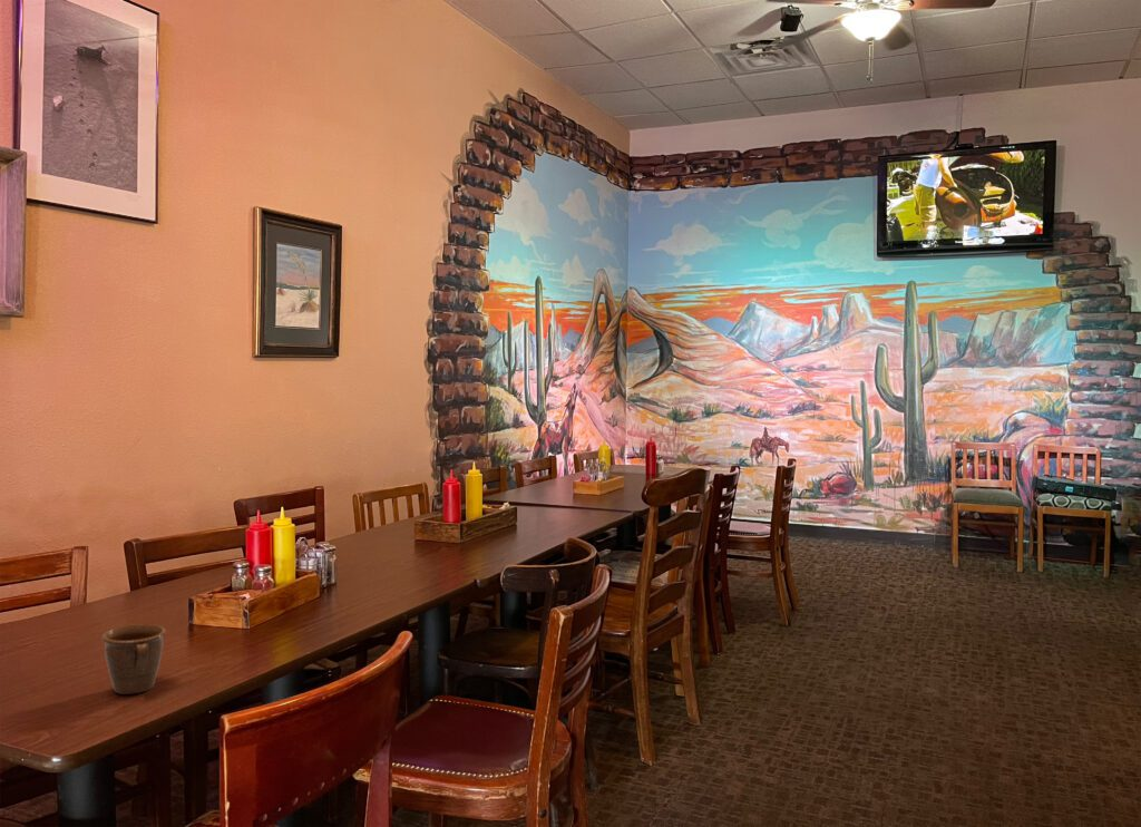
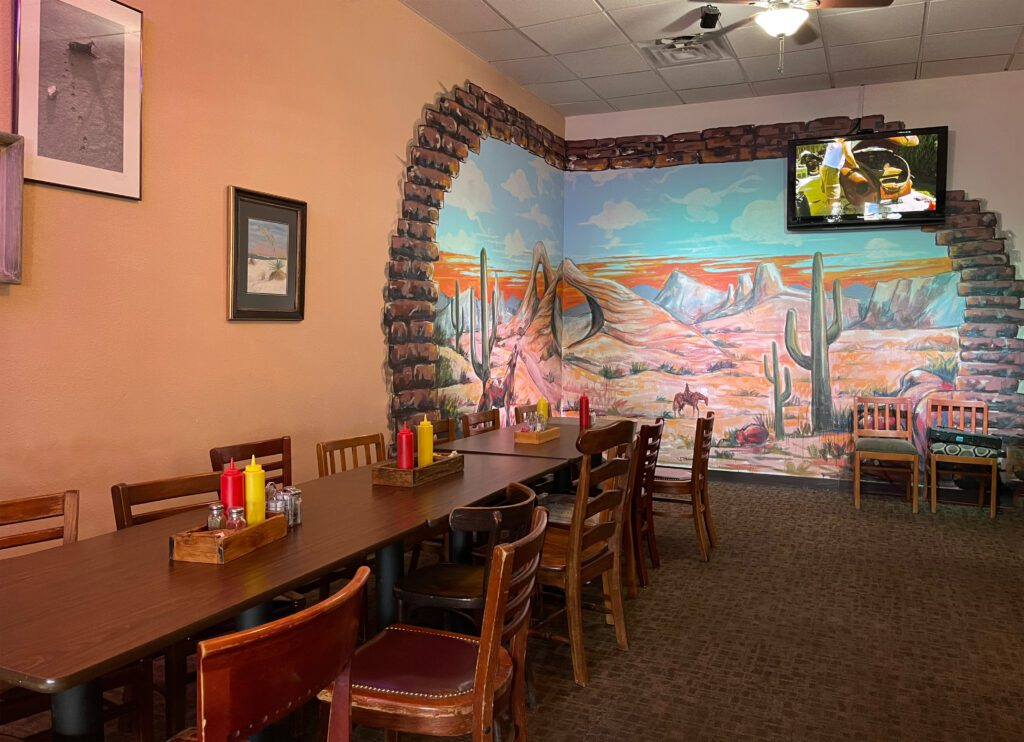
- mug [100,623,167,695]
